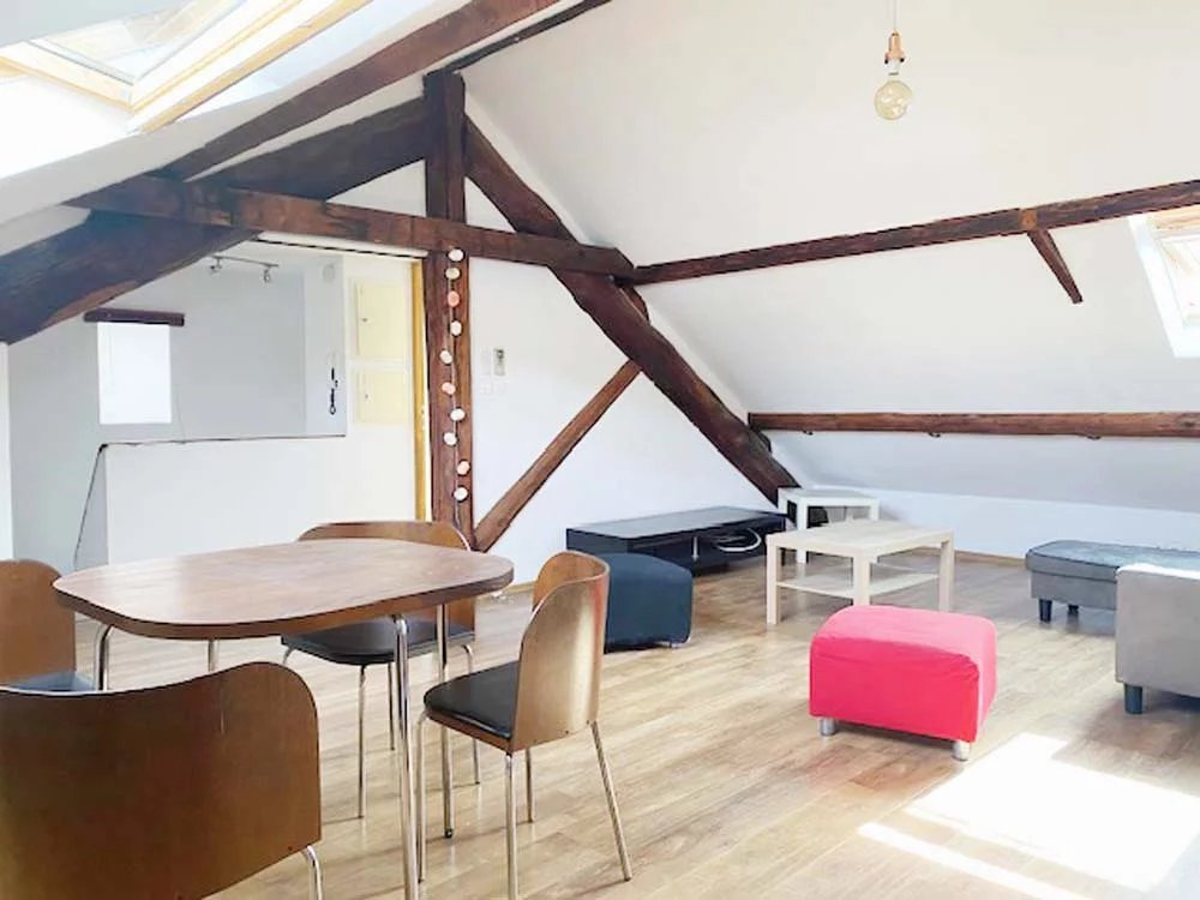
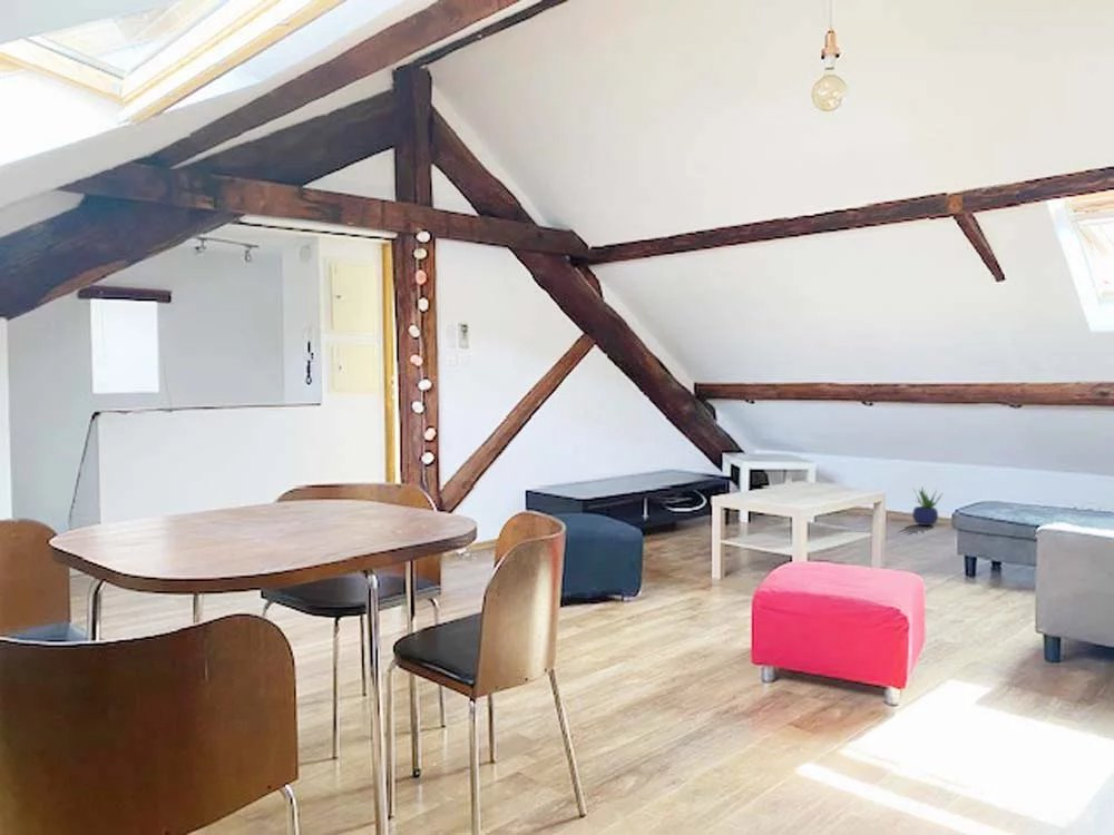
+ potted plant [911,487,944,527]
